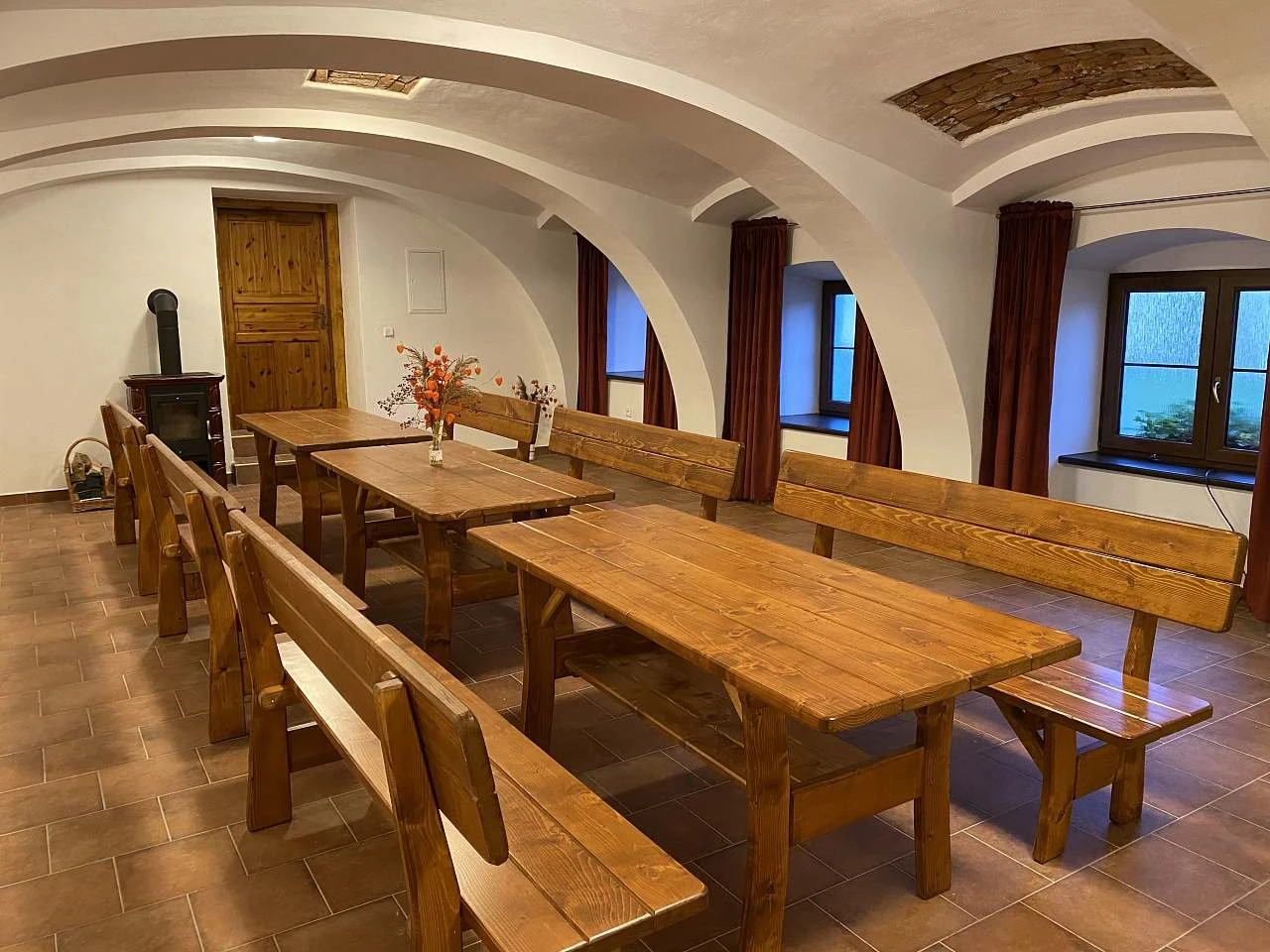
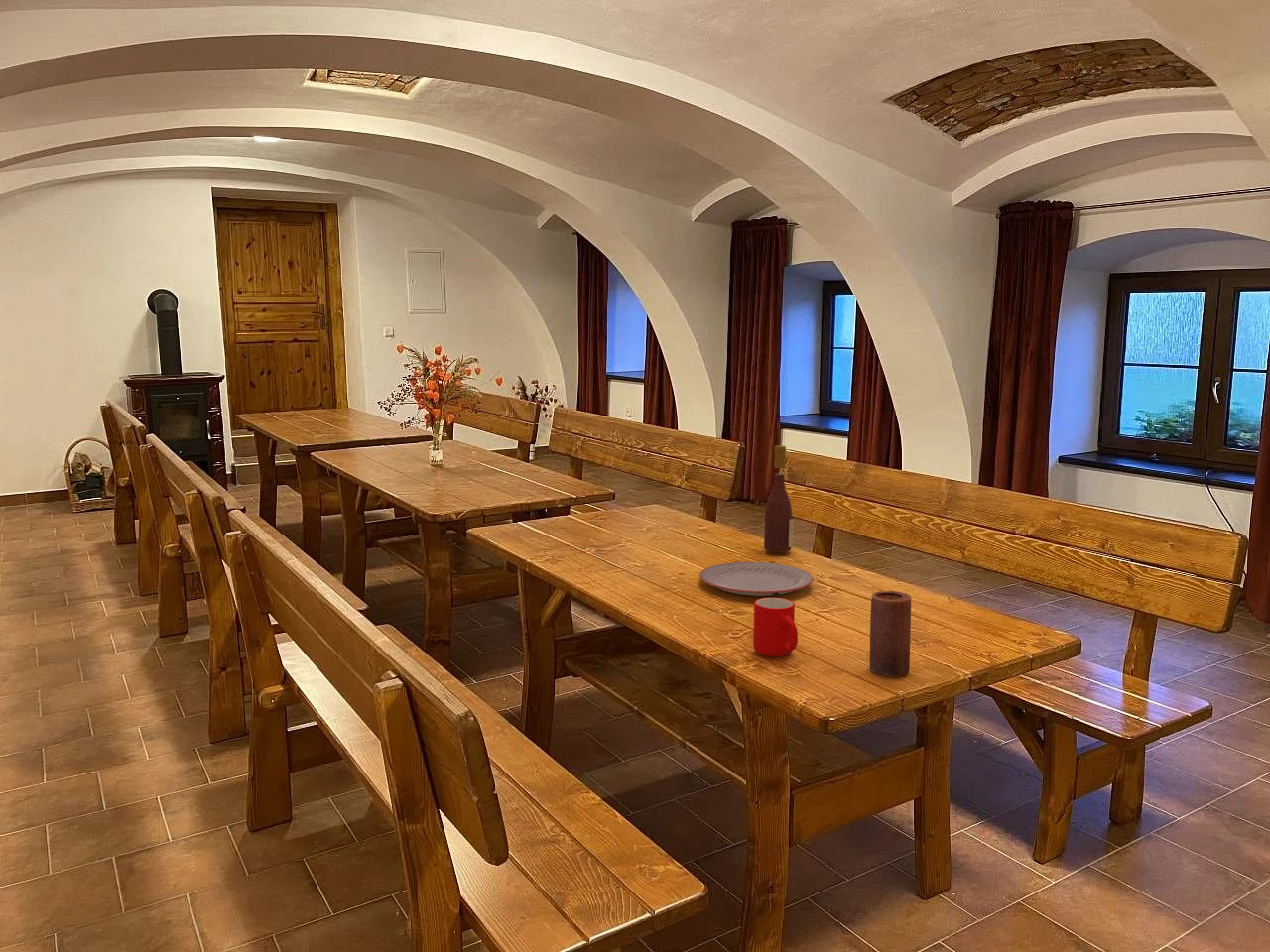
+ cup [752,597,799,658]
+ wine bottle [763,445,794,553]
+ candle [868,590,912,677]
+ plate [699,561,814,597]
